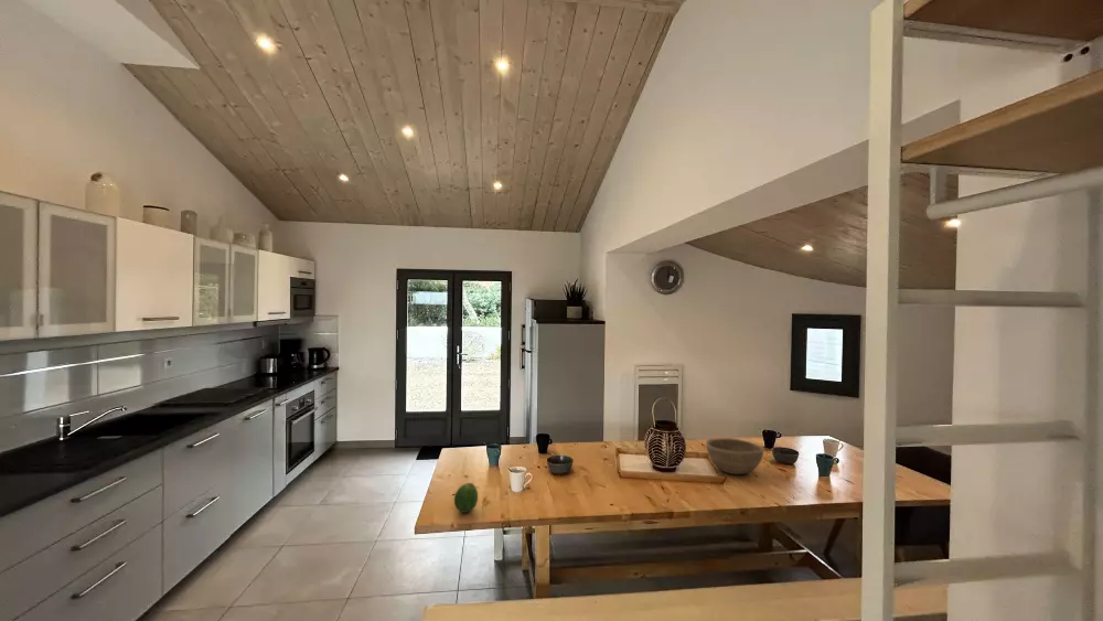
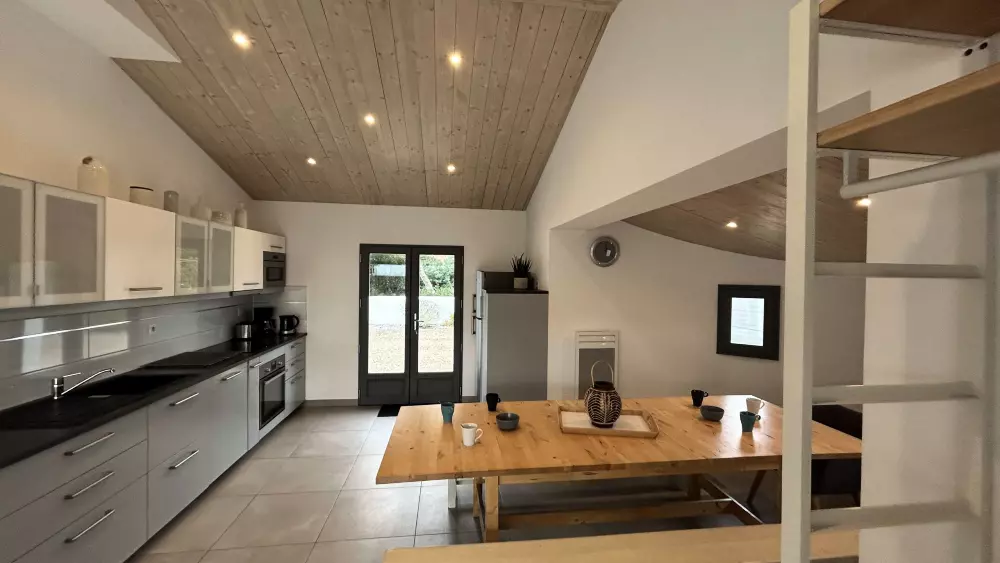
- fruit [453,482,479,514]
- bowl [705,437,764,475]
